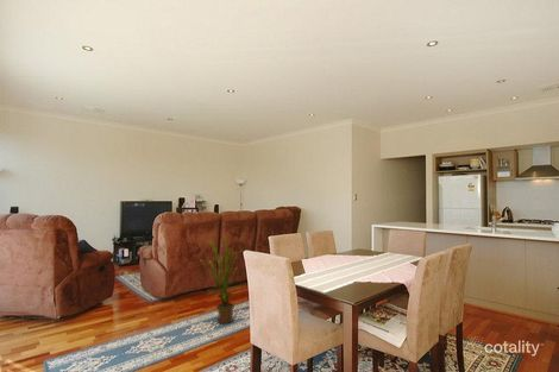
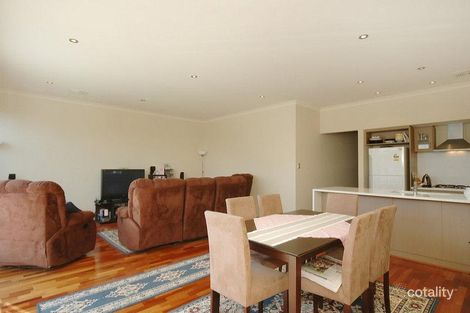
- house plant [200,234,246,324]
